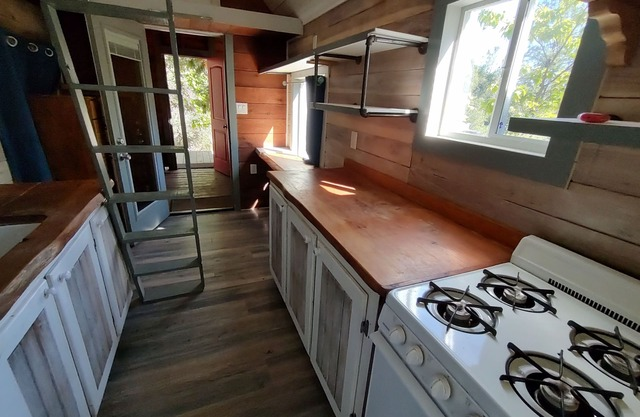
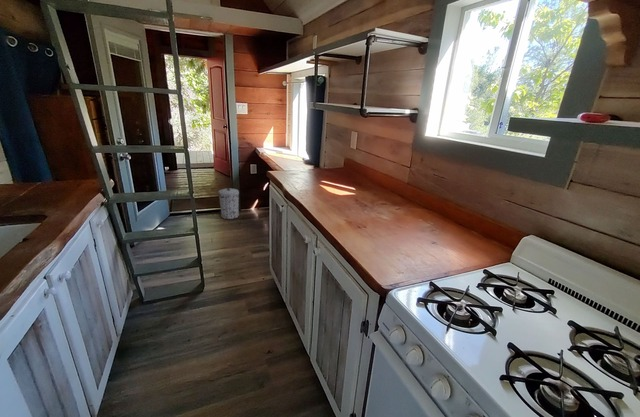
+ trash can [217,187,240,220]
